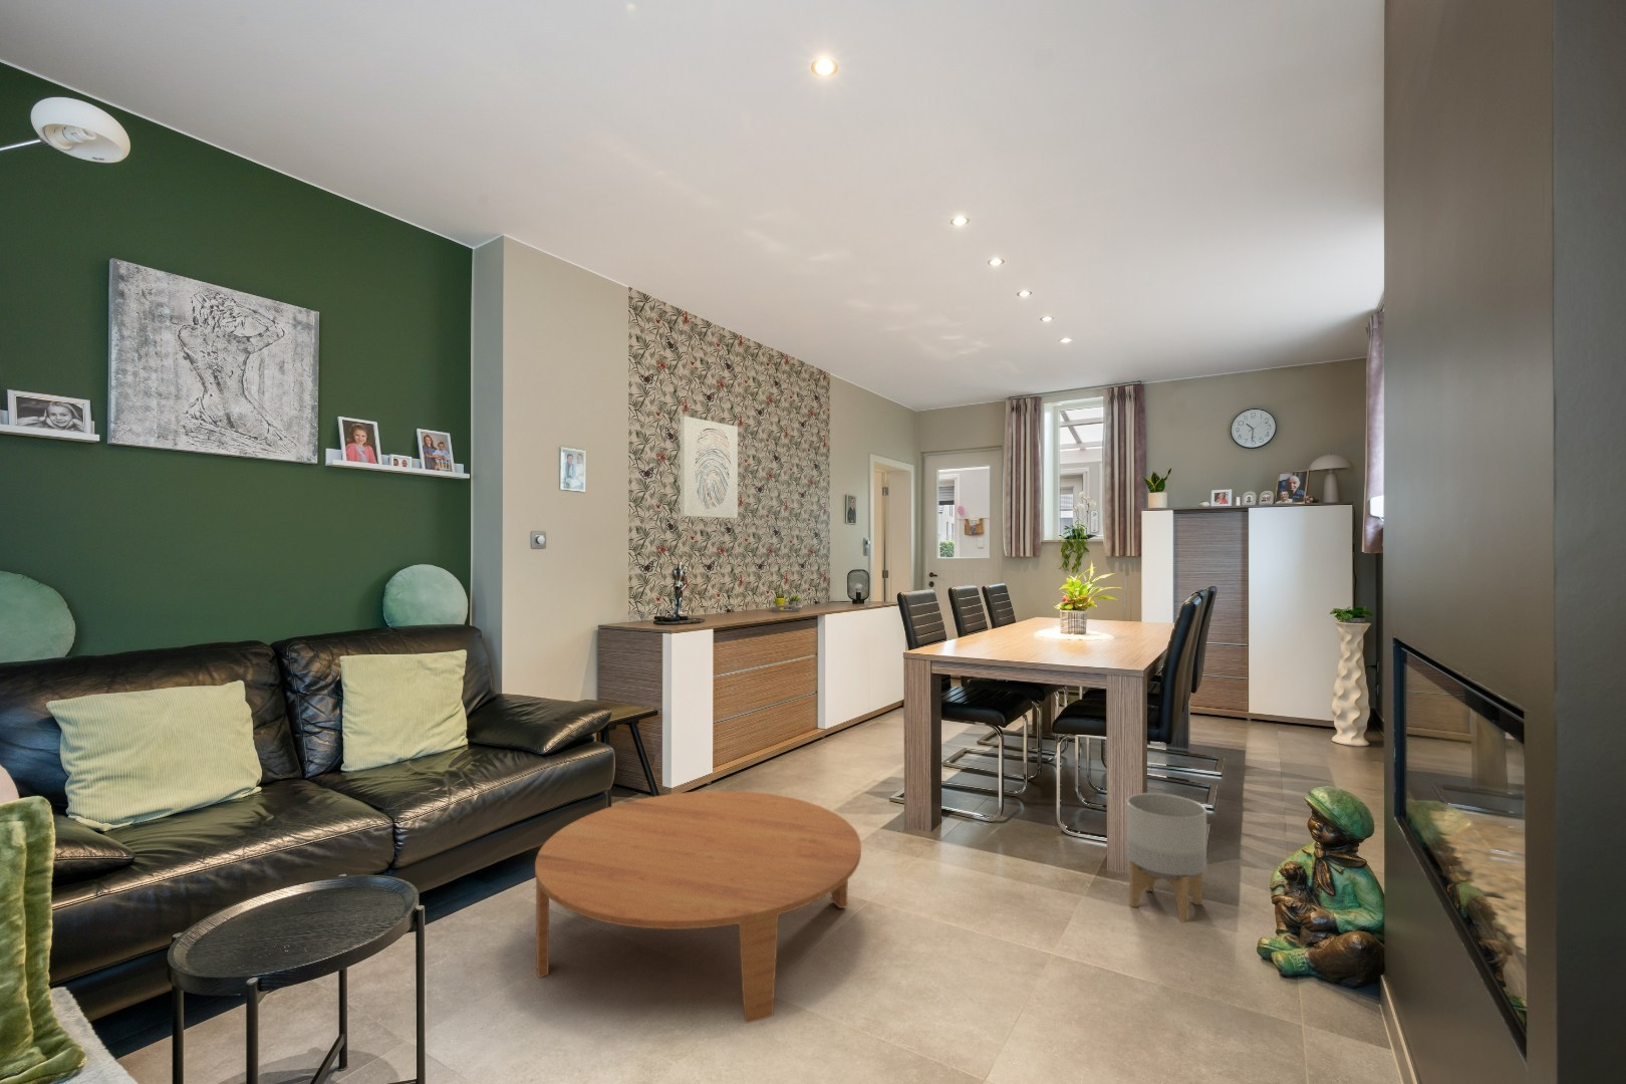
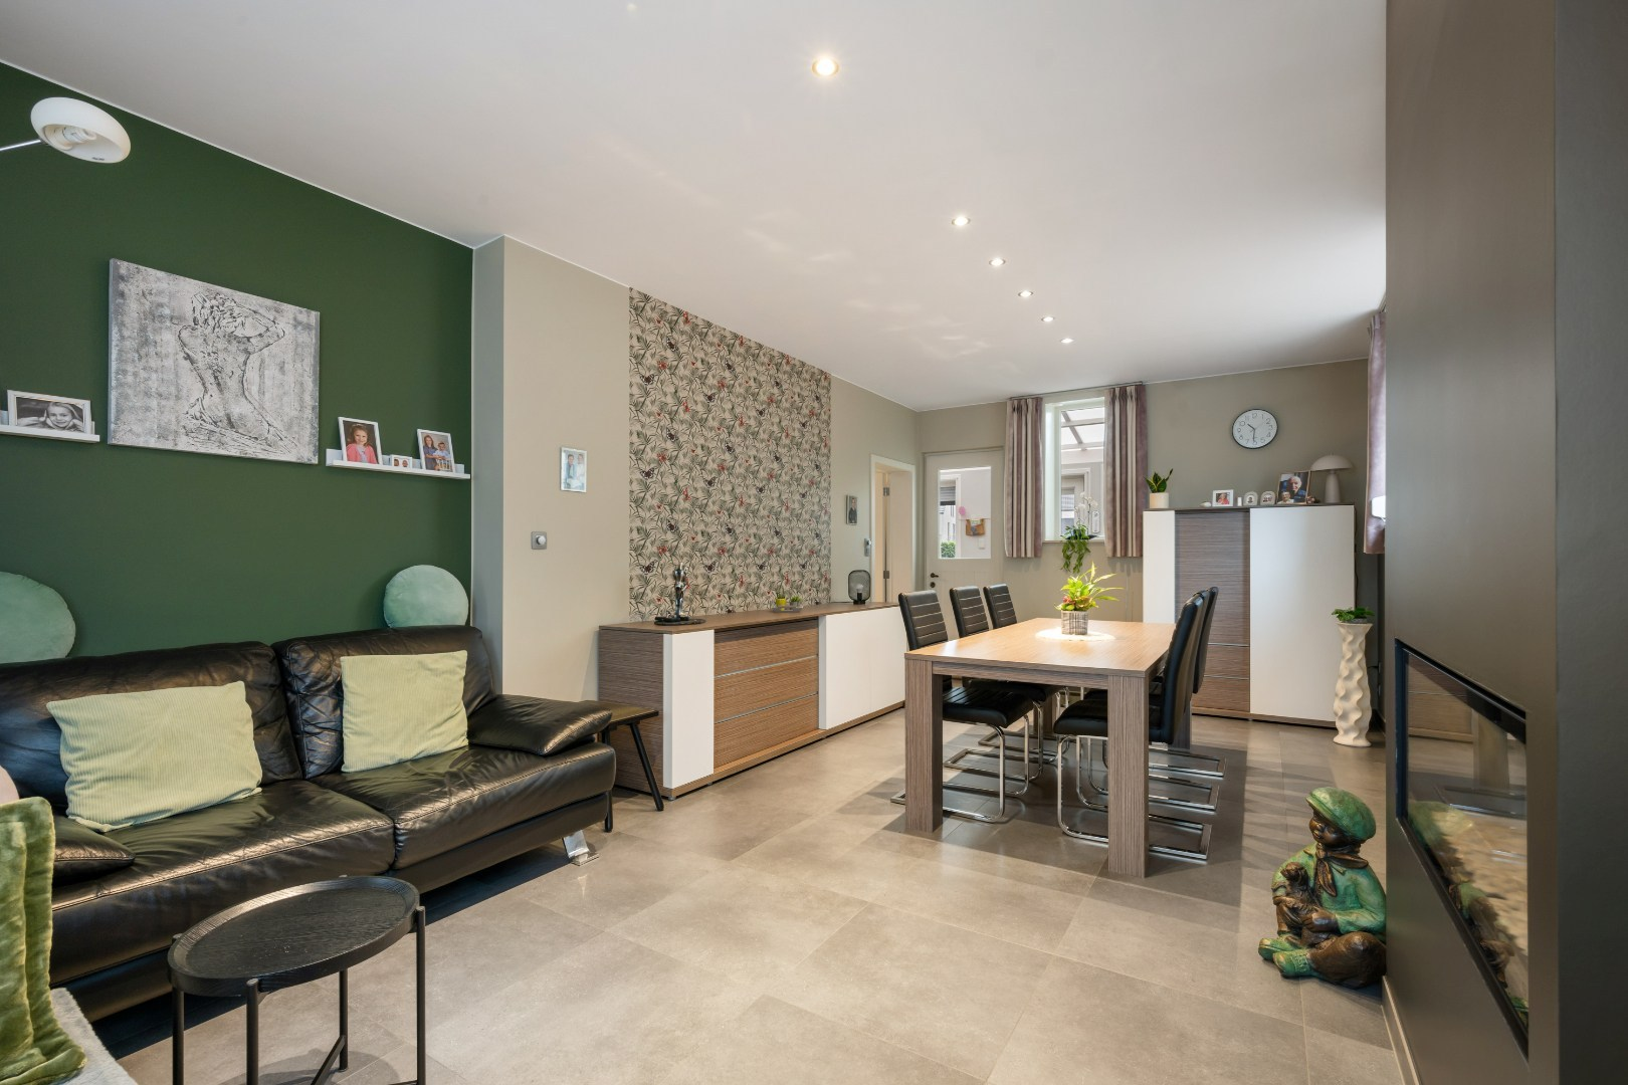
- planter [1126,792,1207,923]
- wall art [680,415,739,519]
- coffee table [534,790,863,1024]
